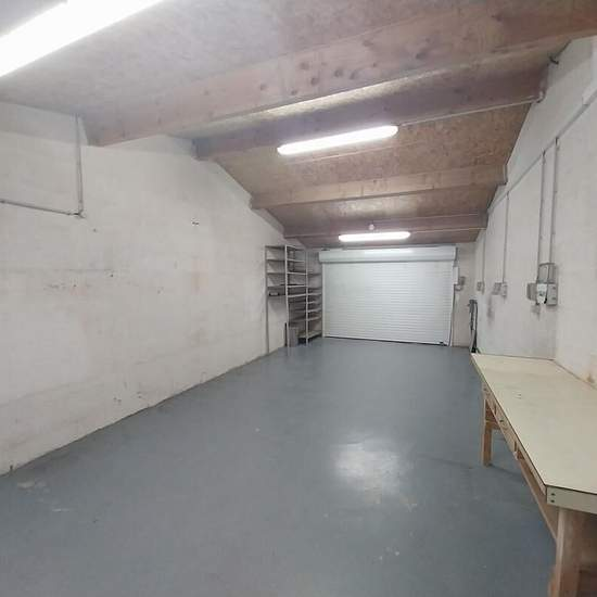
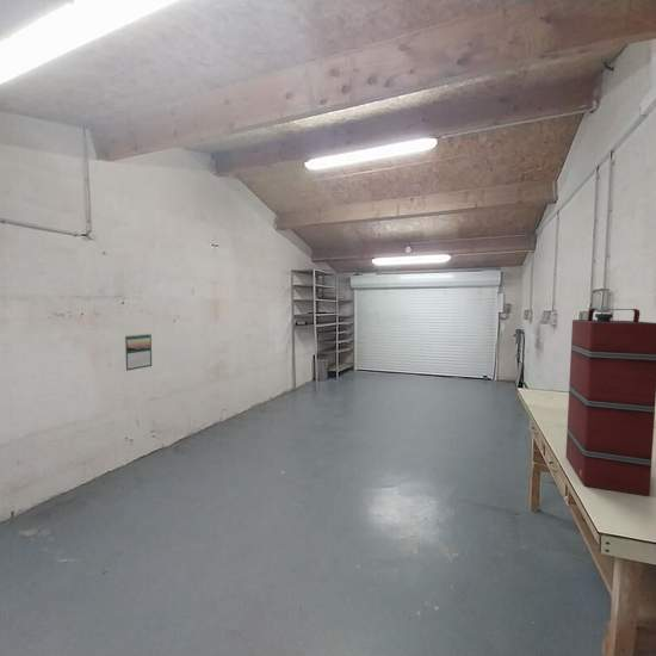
+ fuel jerry can [565,308,656,497]
+ calendar [124,333,153,372]
